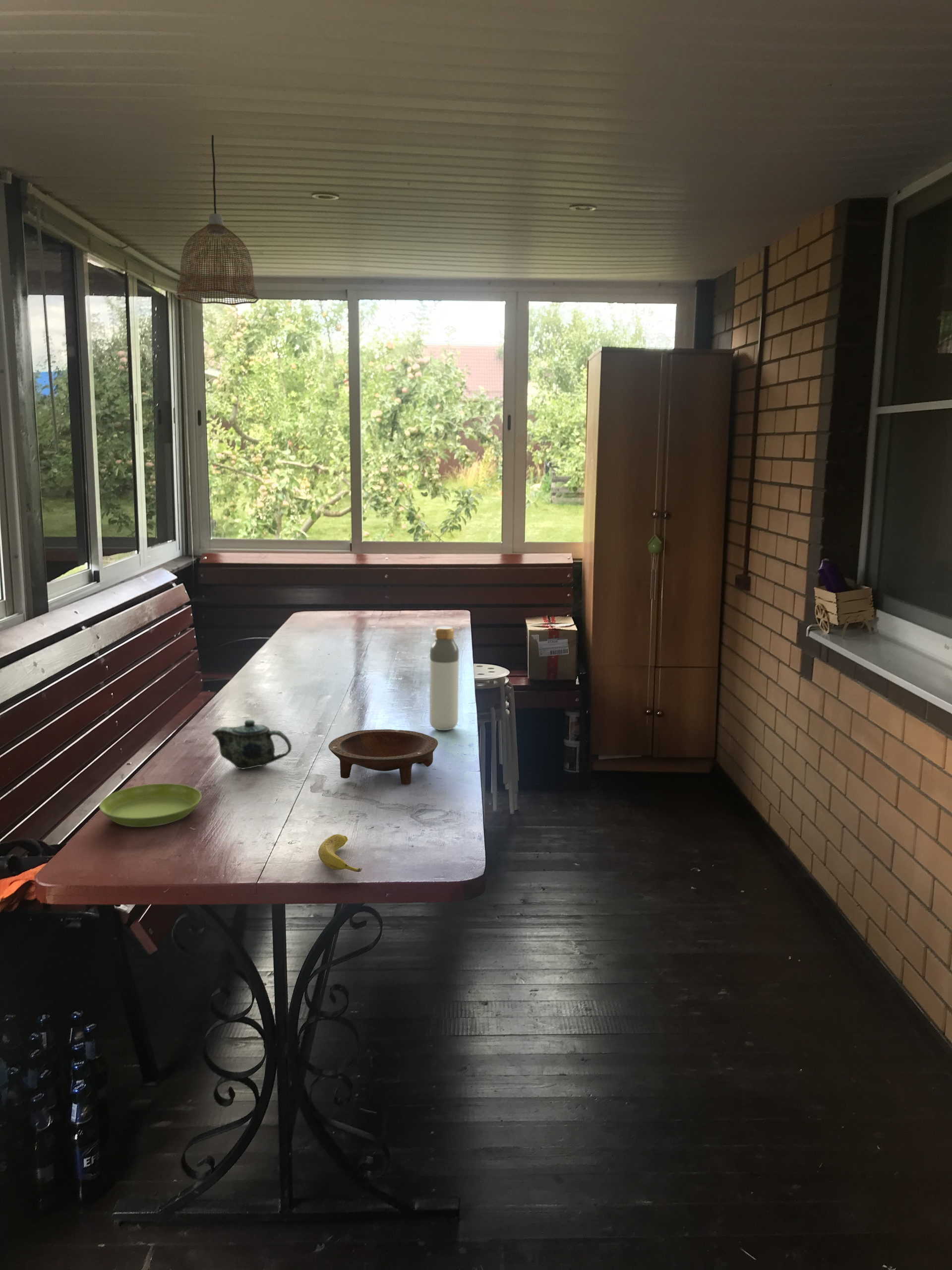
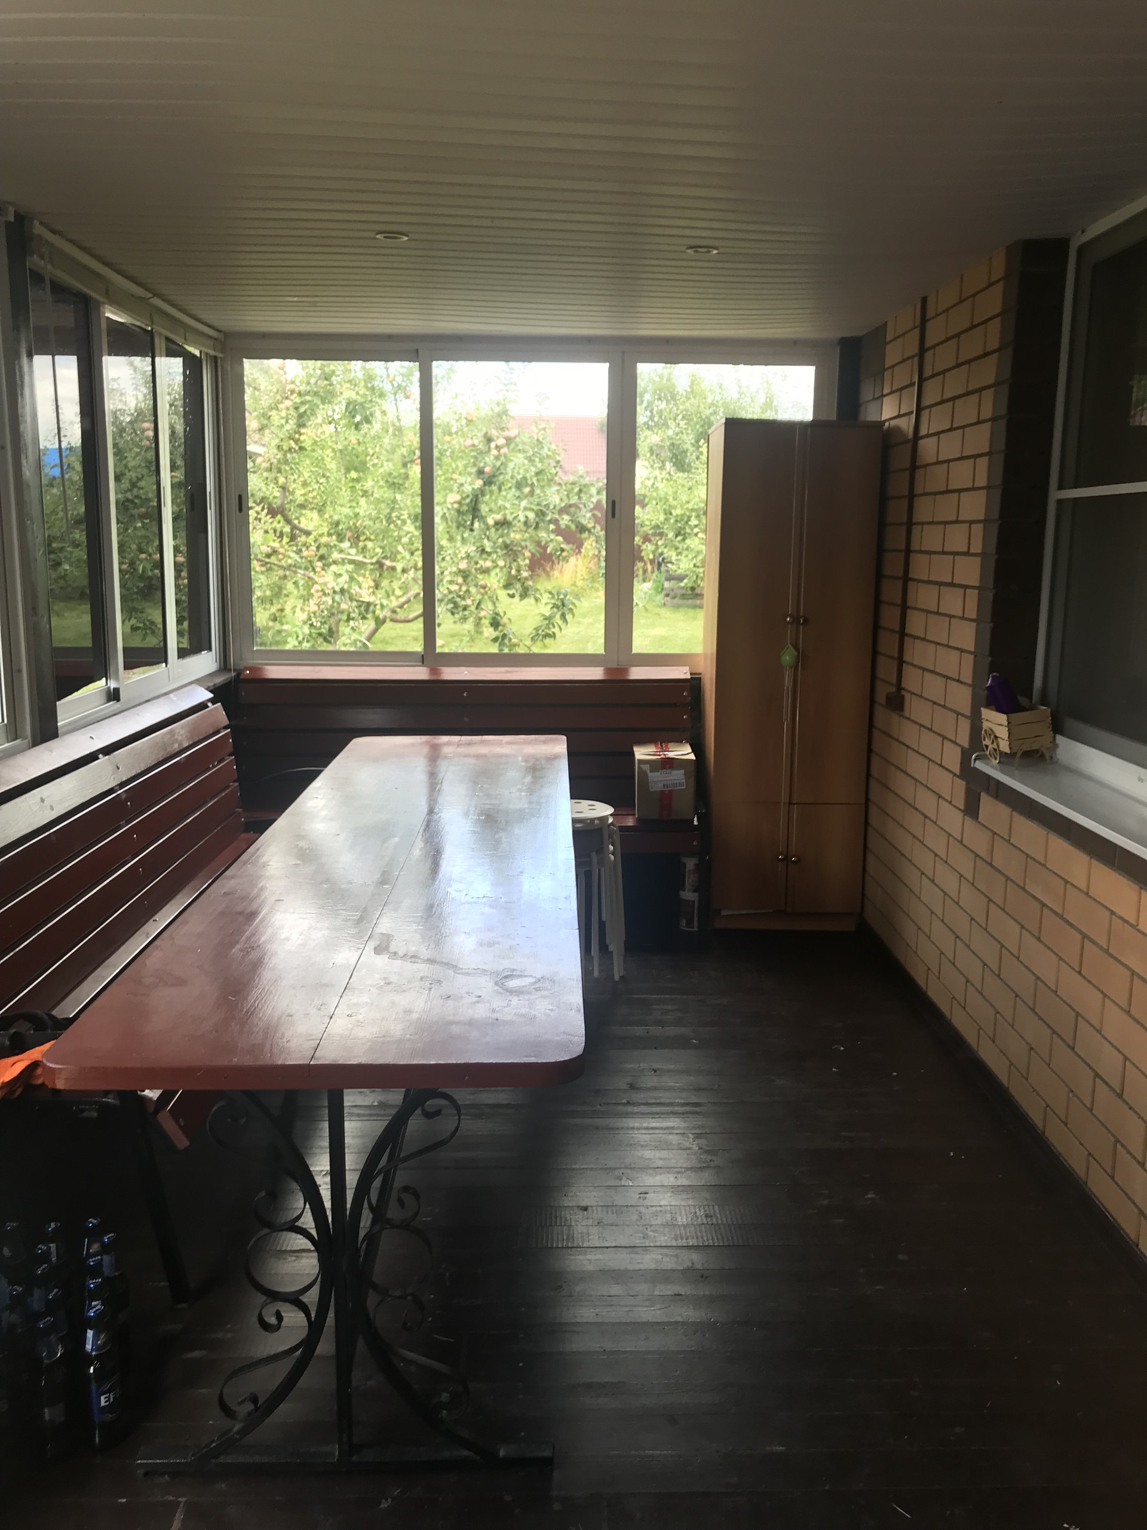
- bottle [429,626,459,731]
- banana [318,834,362,872]
- bowl [328,729,438,785]
- chinaware [211,719,292,770]
- pendant lamp [175,134,260,306]
- saucer [99,783,202,827]
